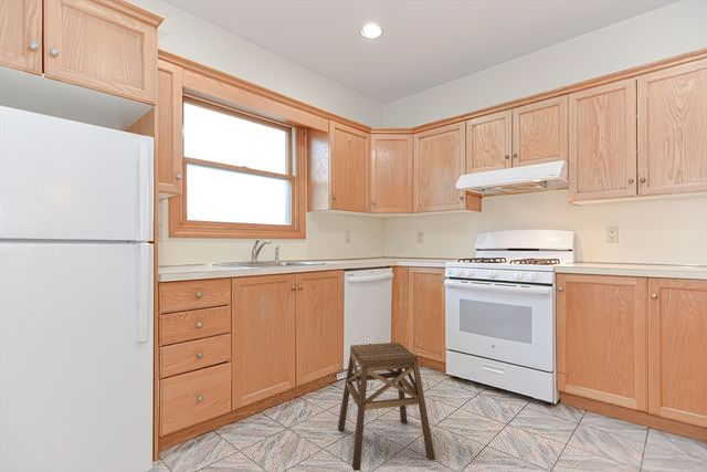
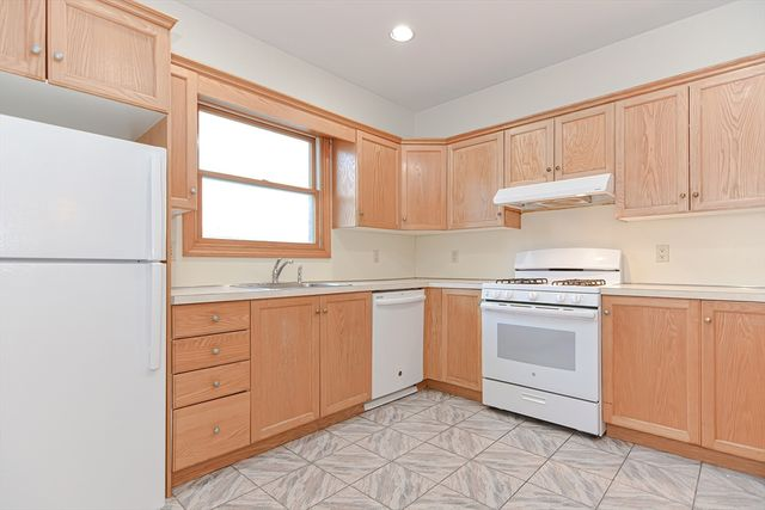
- stool [337,342,436,472]
